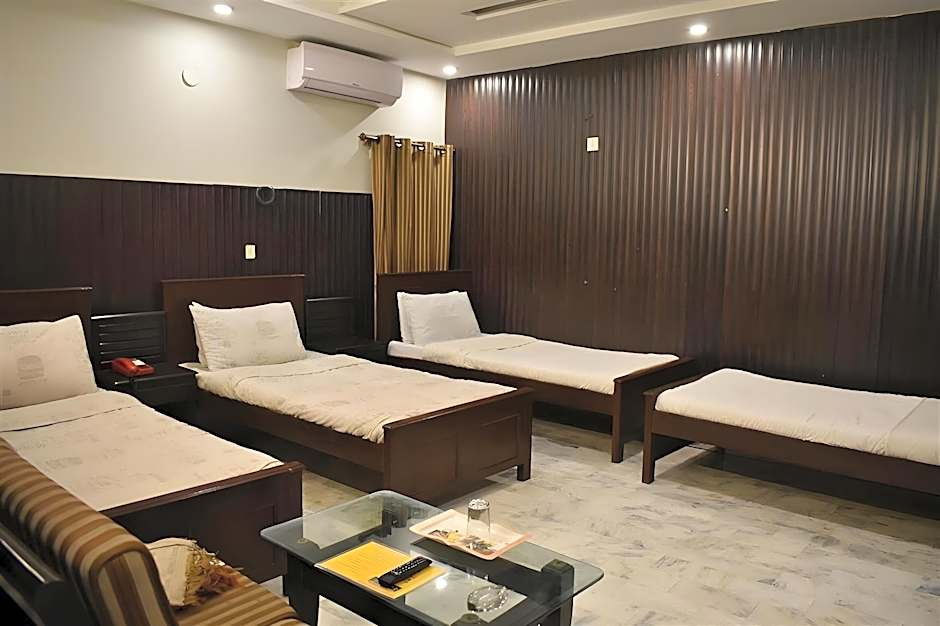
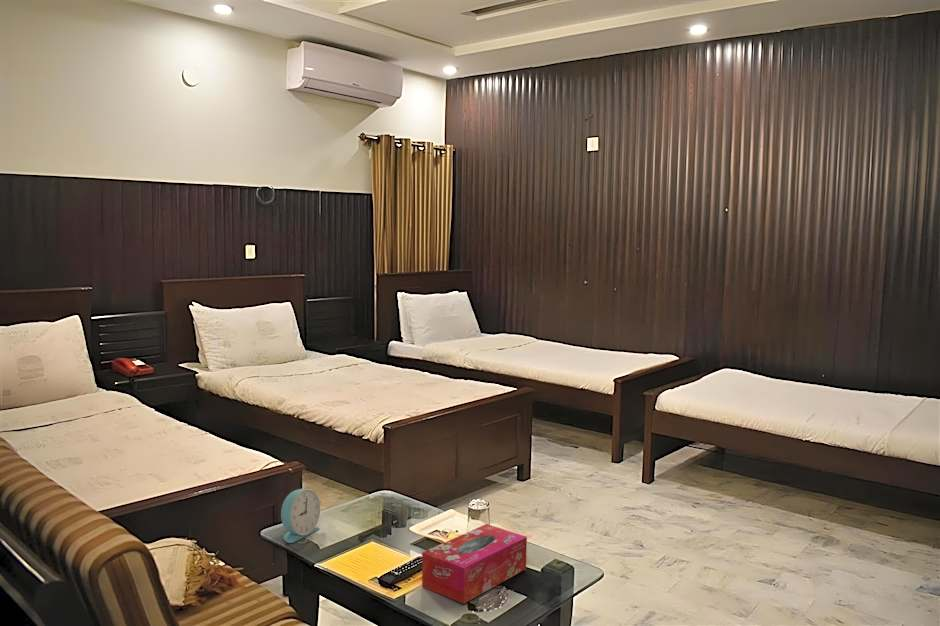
+ alarm clock [280,488,321,544]
+ tissue box [421,523,528,605]
